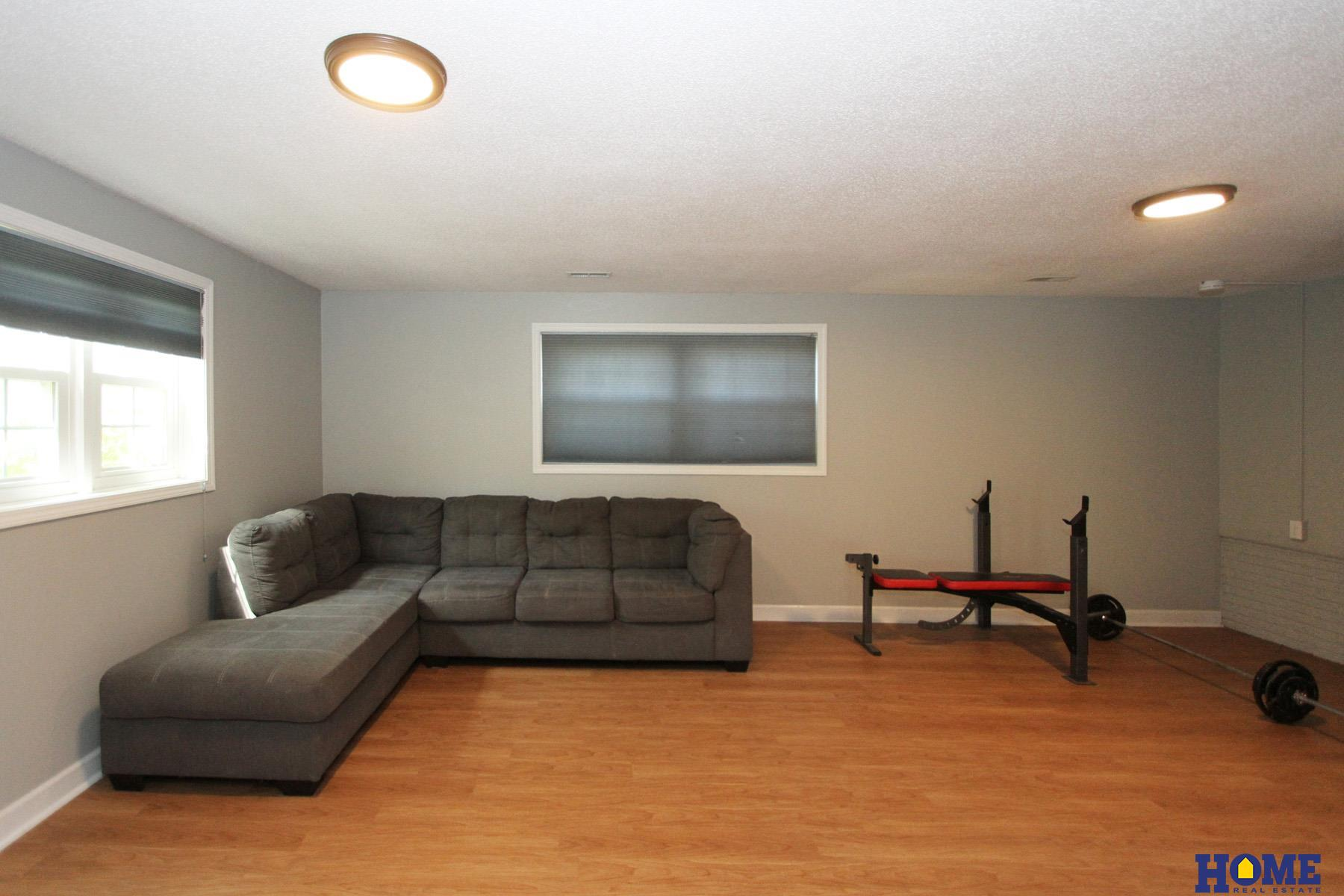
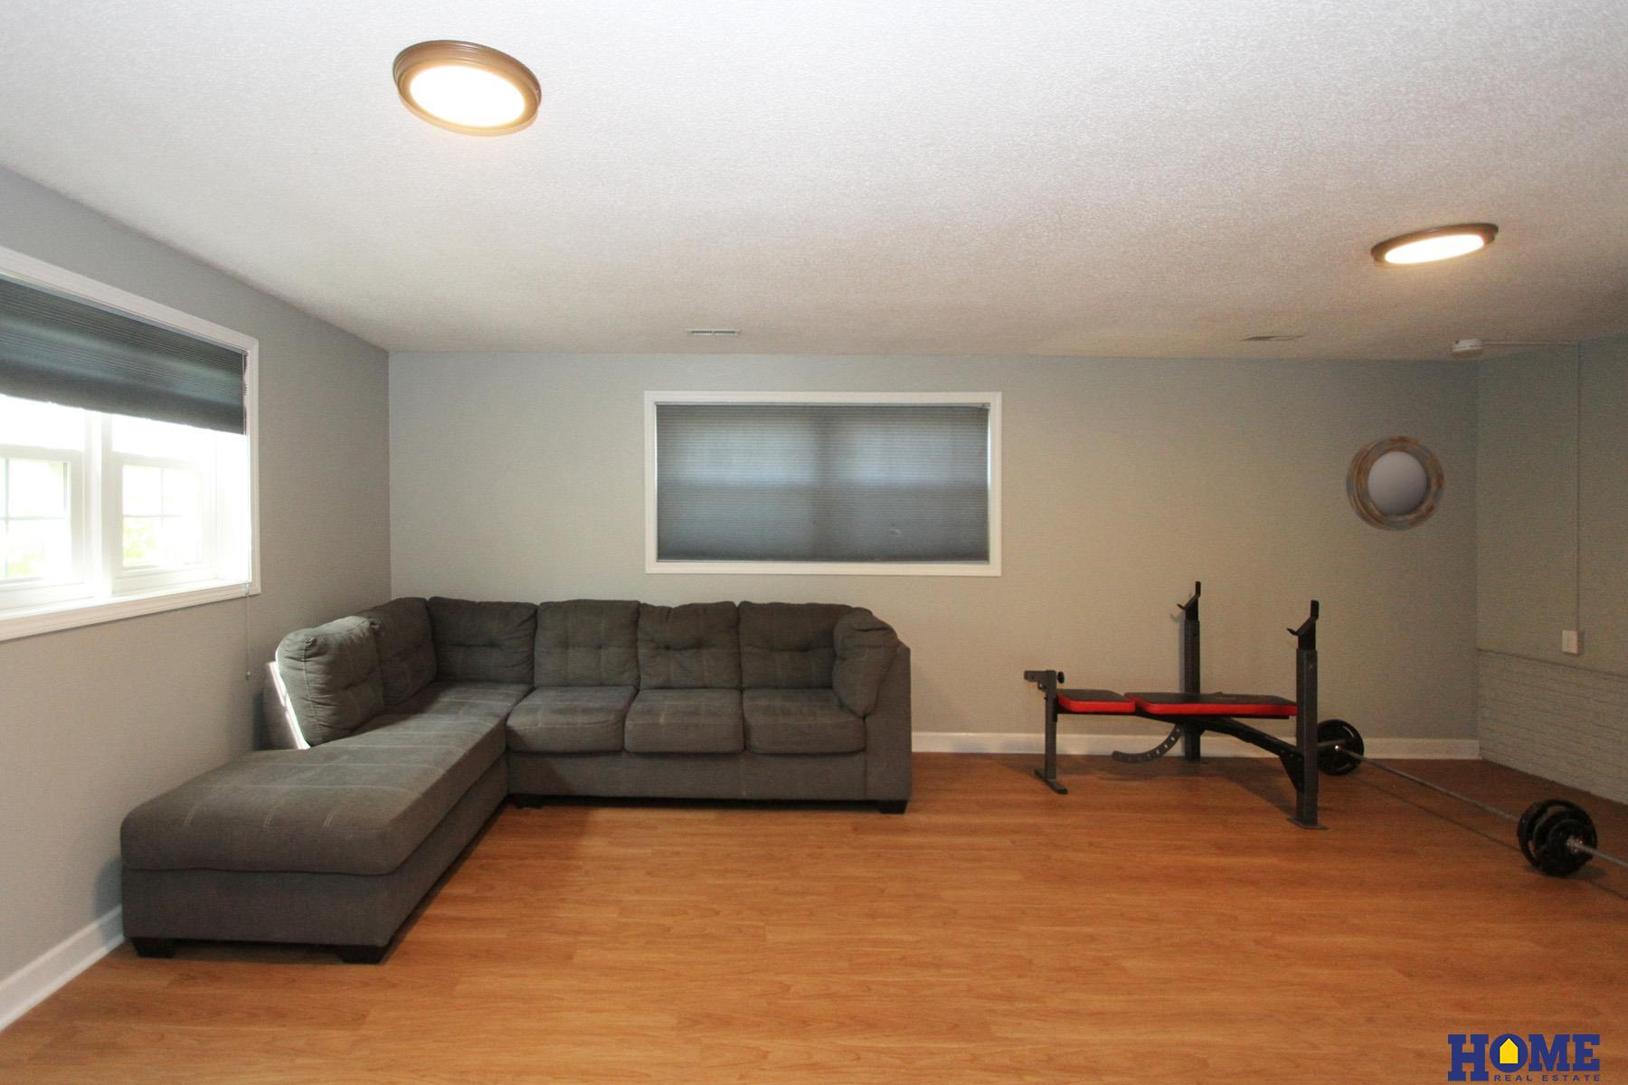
+ home mirror [1345,435,1445,532]
